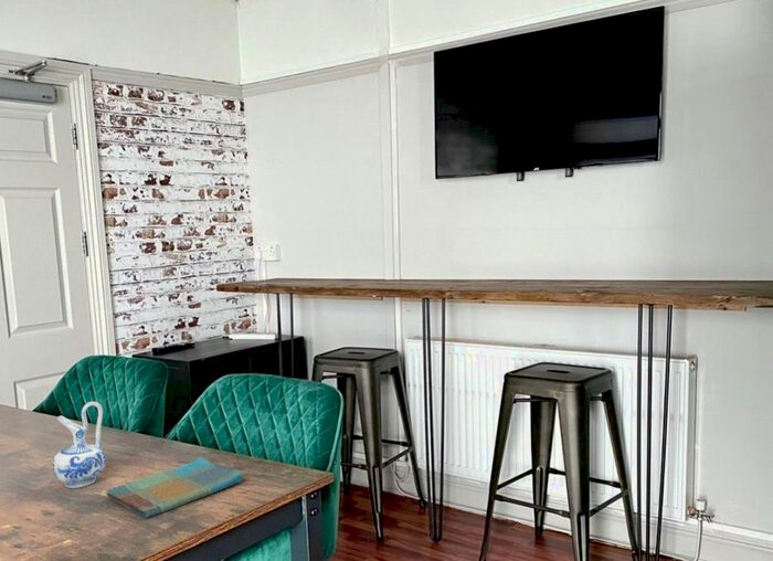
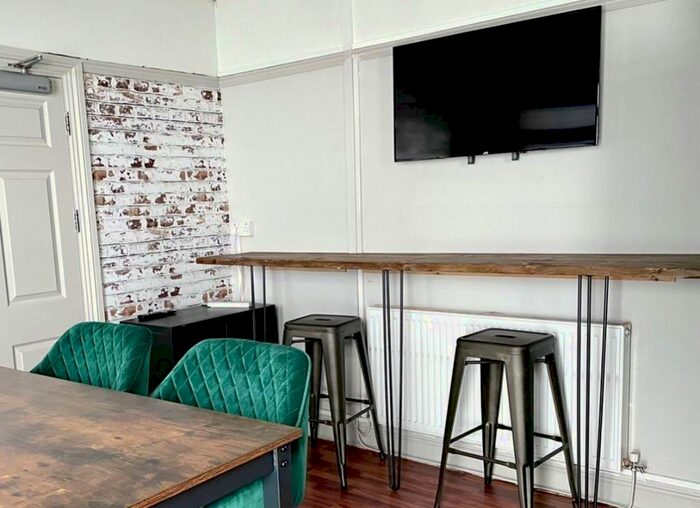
- dish towel [105,456,244,519]
- ceramic pitcher [52,401,107,489]
